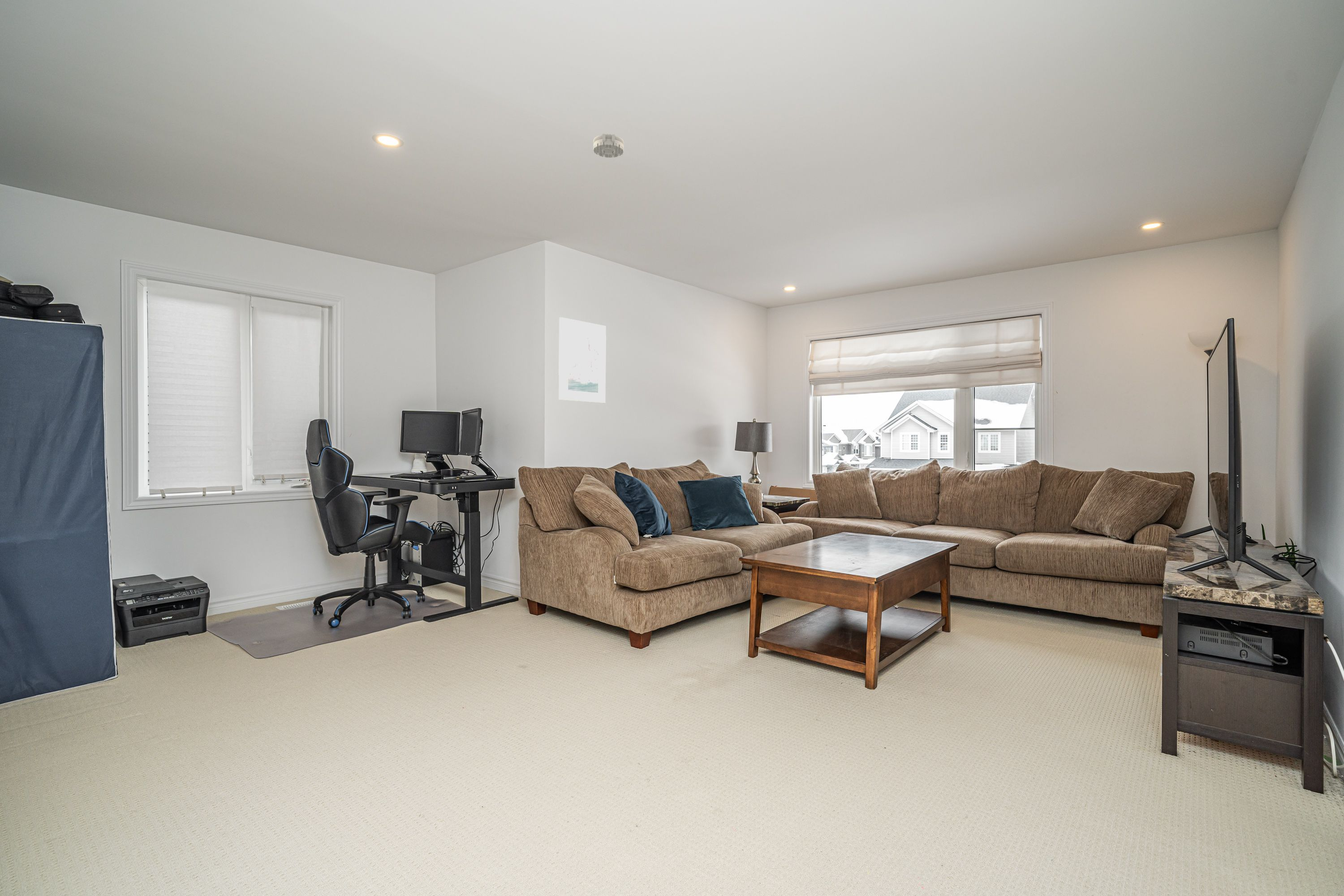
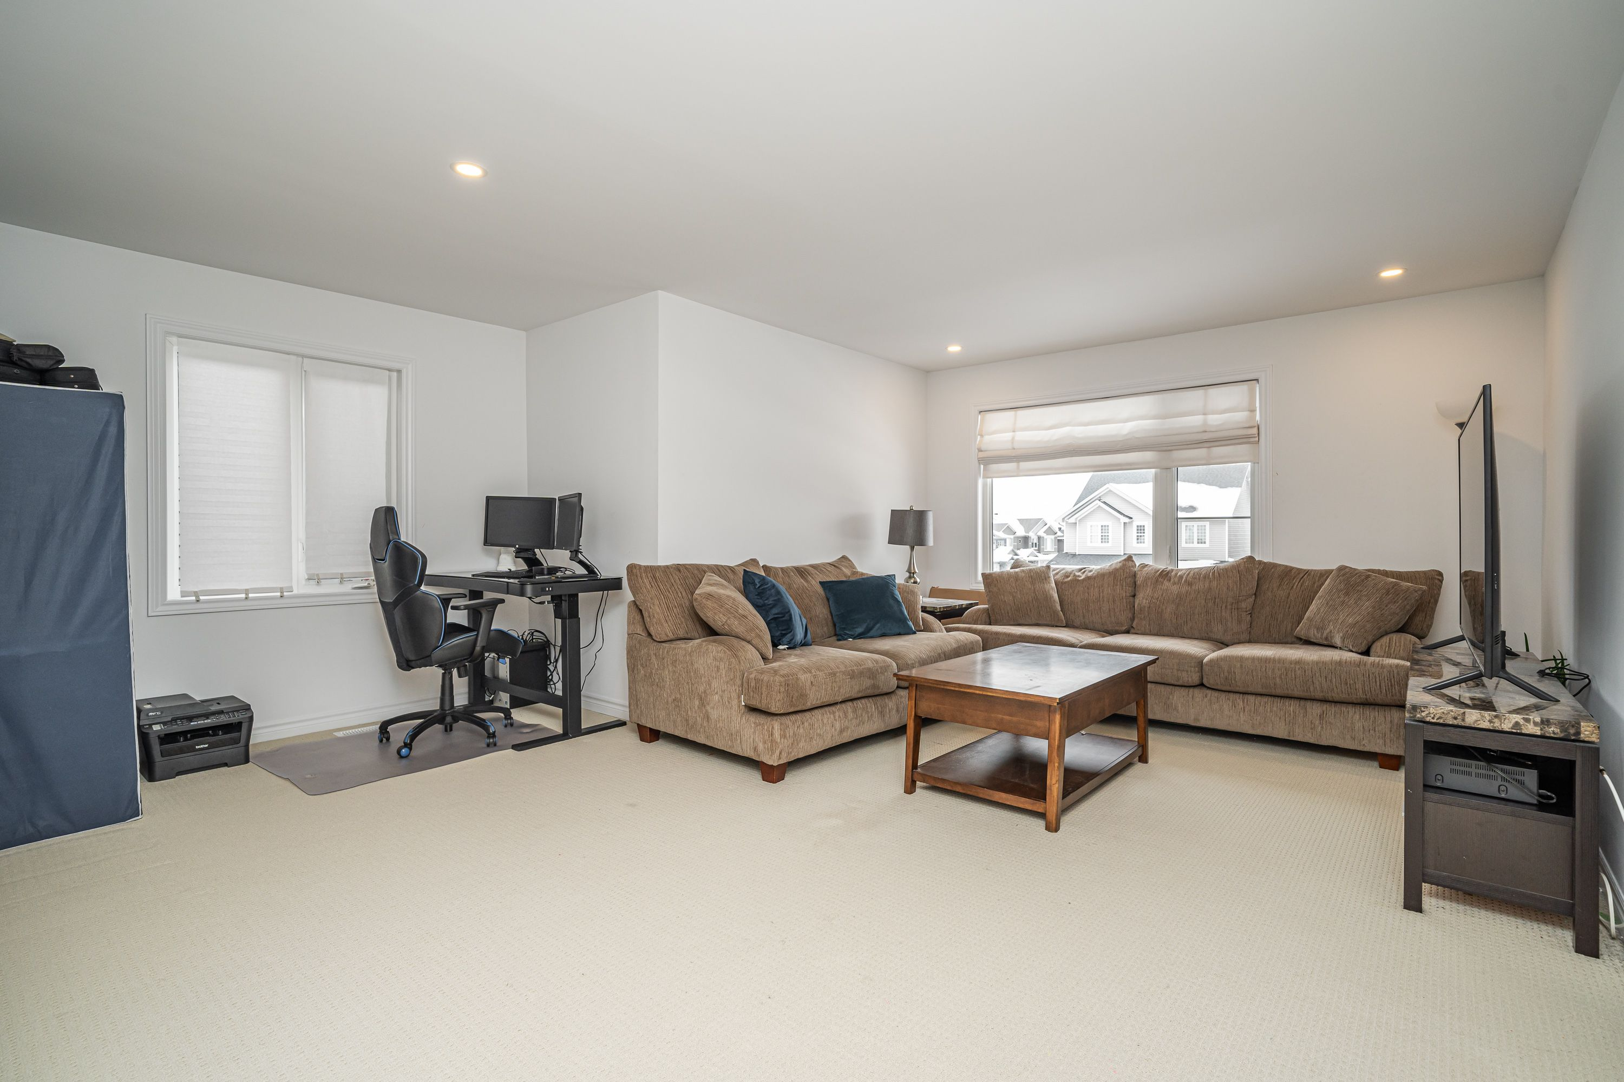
- smoke detector [593,134,624,158]
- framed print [558,317,607,404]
